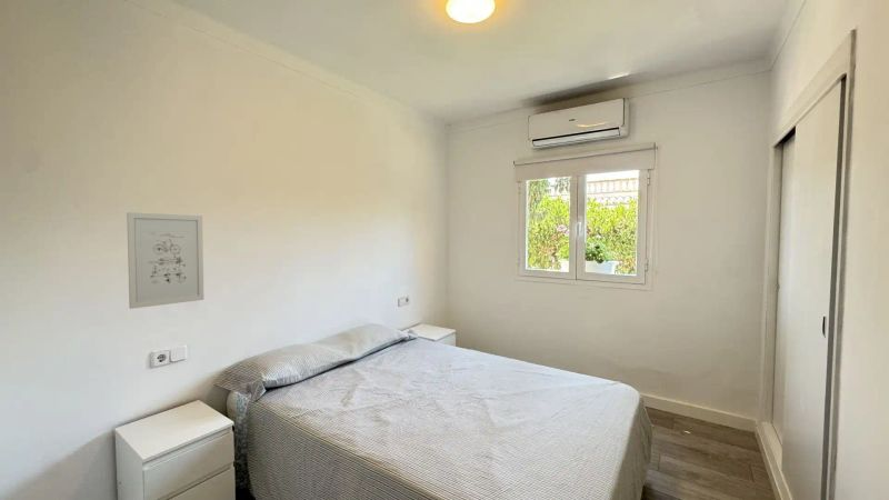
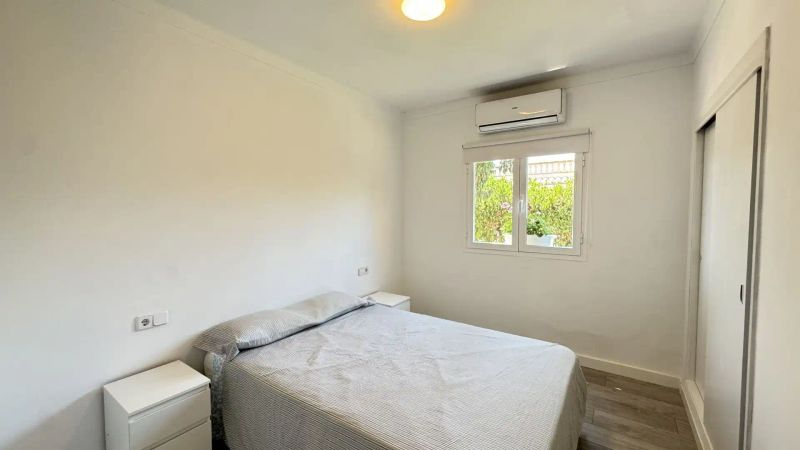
- wall art [126,211,204,310]
